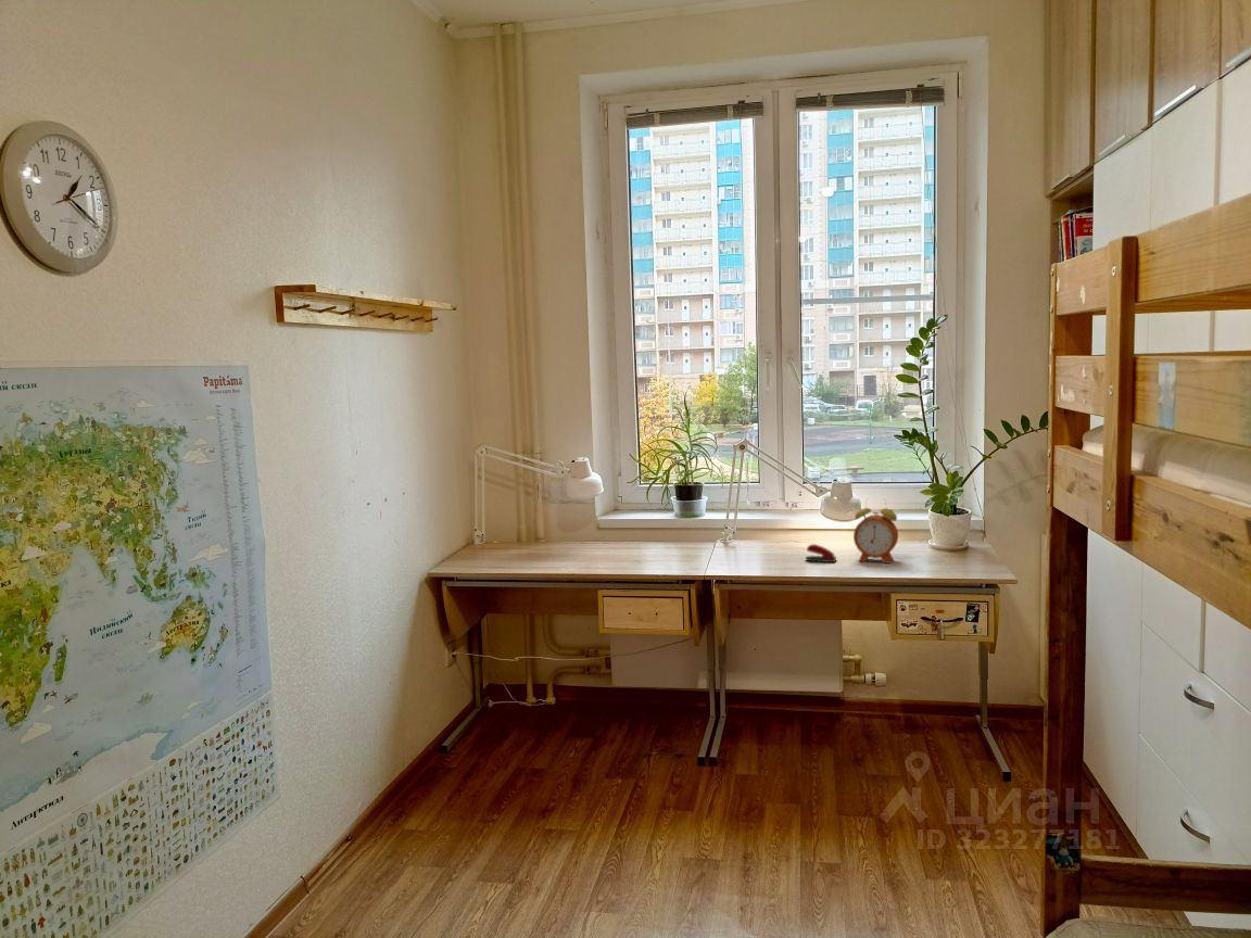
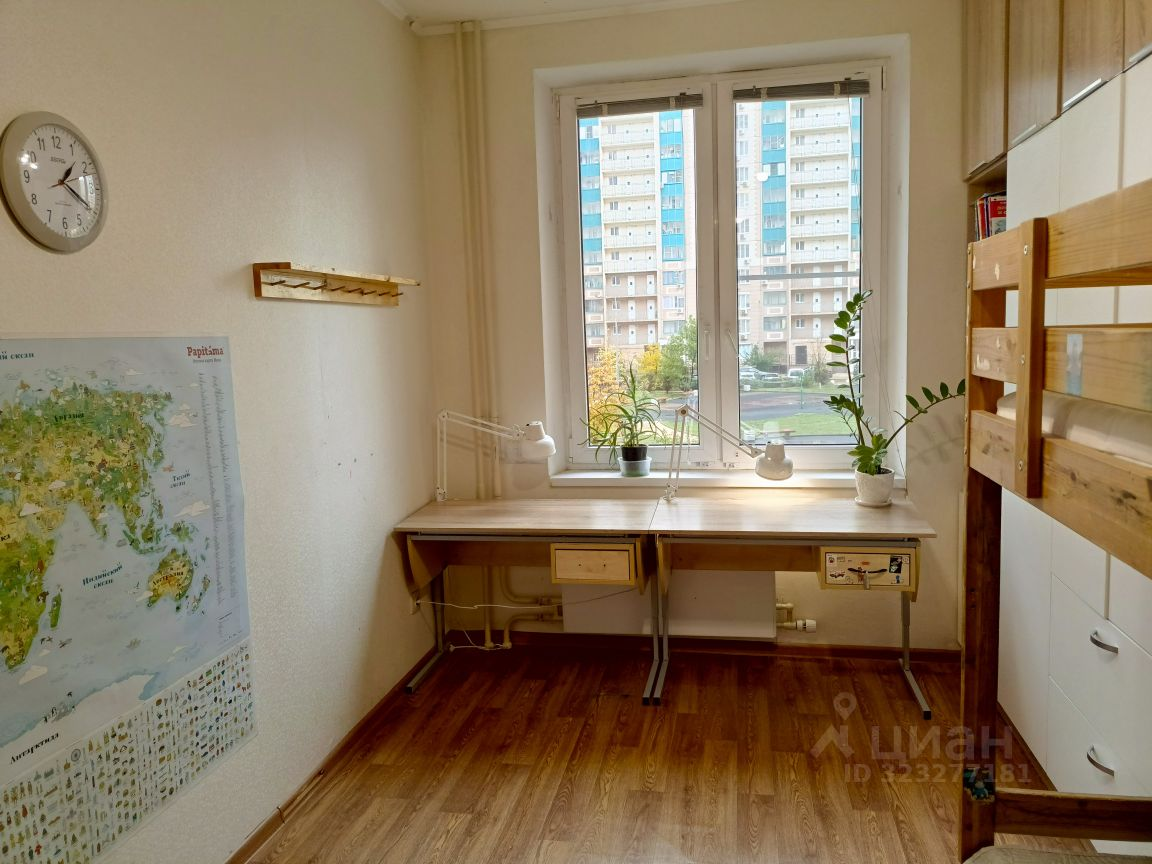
- stapler [805,543,837,563]
- alarm clock [852,498,899,565]
